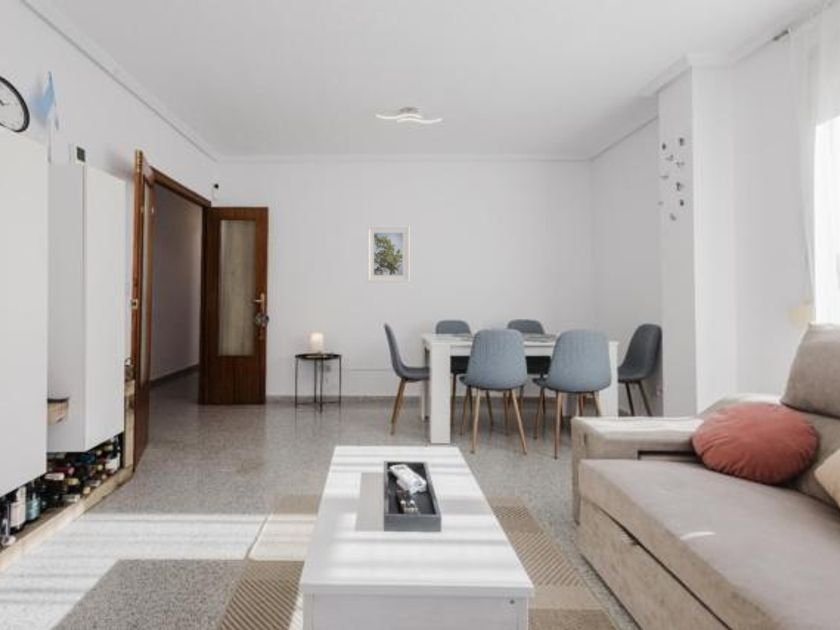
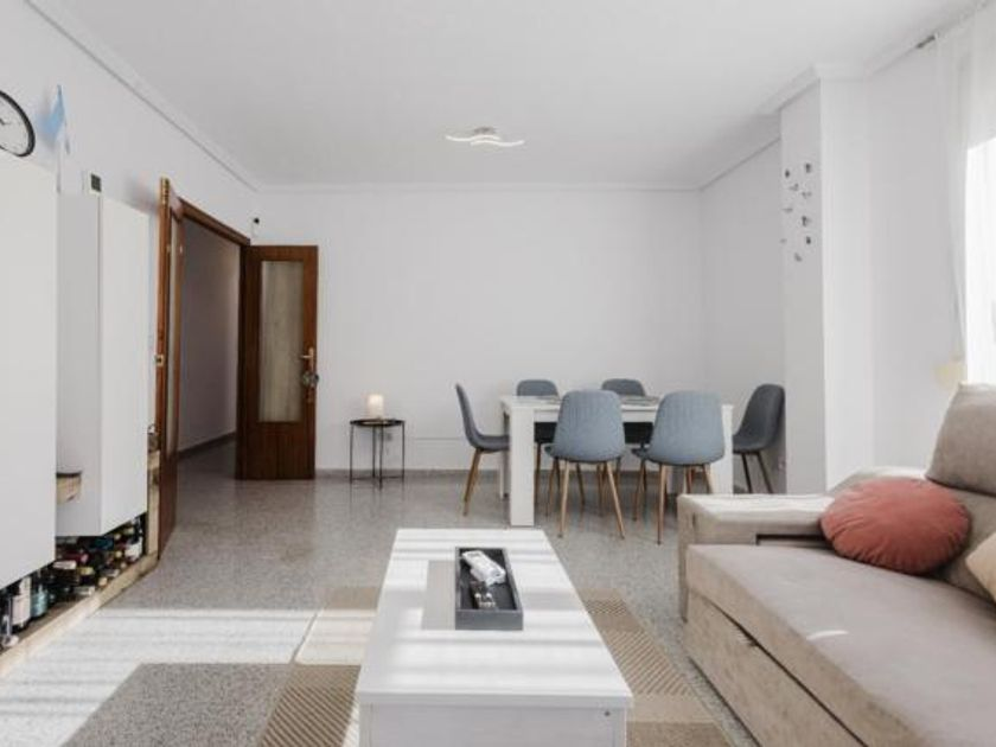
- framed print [366,225,411,283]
